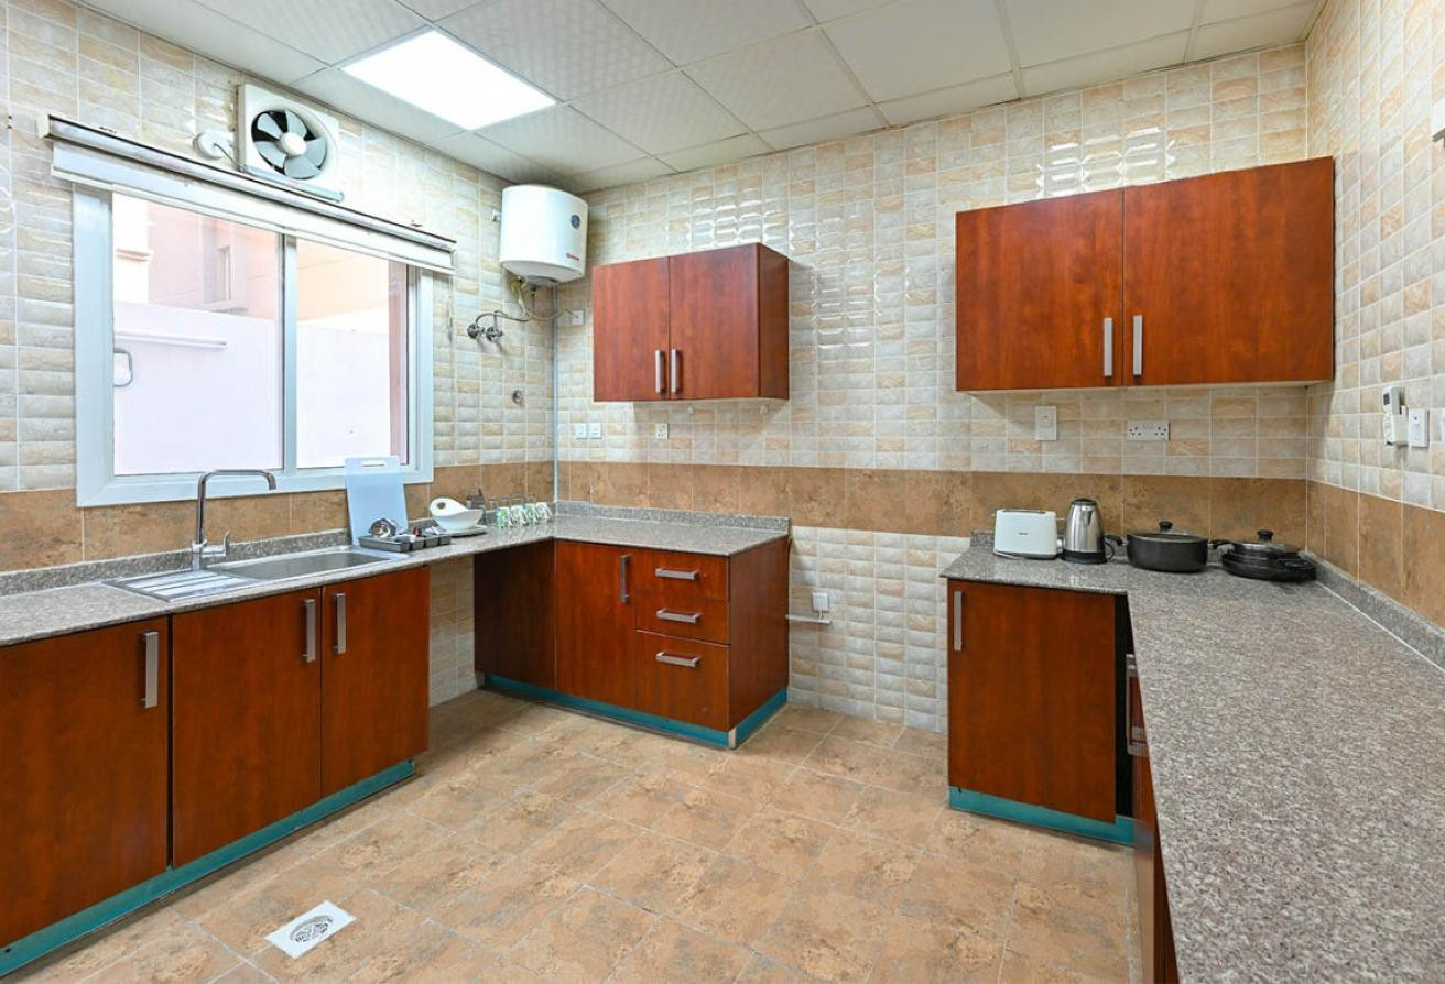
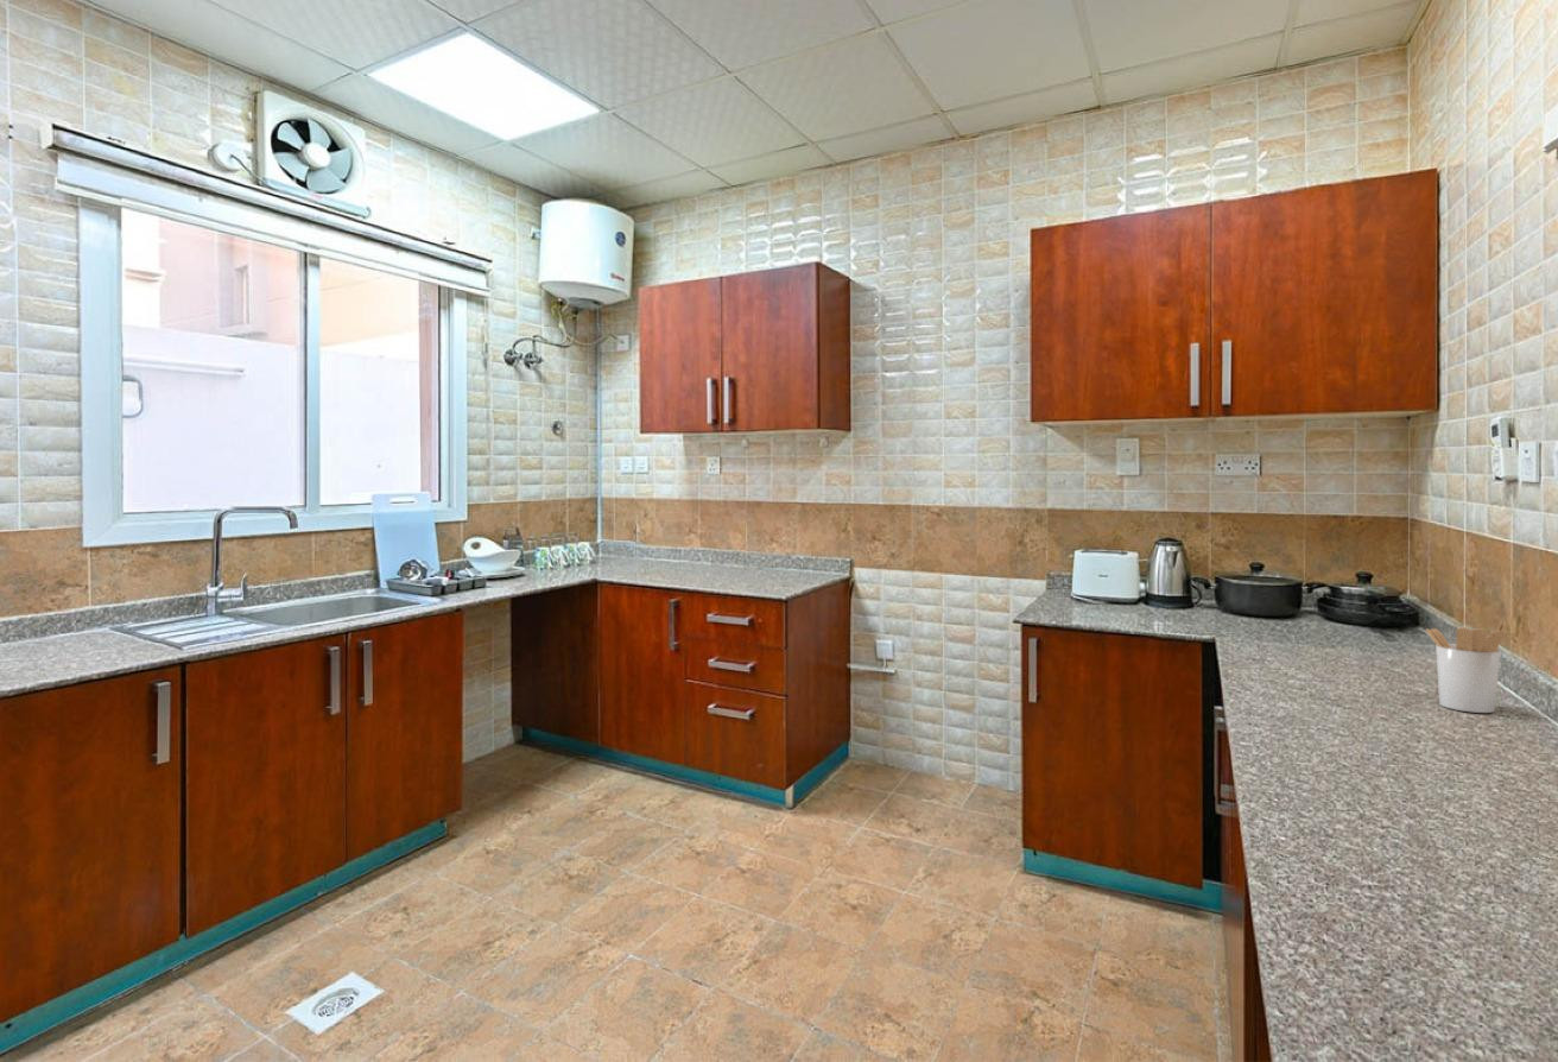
+ utensil holder [1425,620,1508,714]
